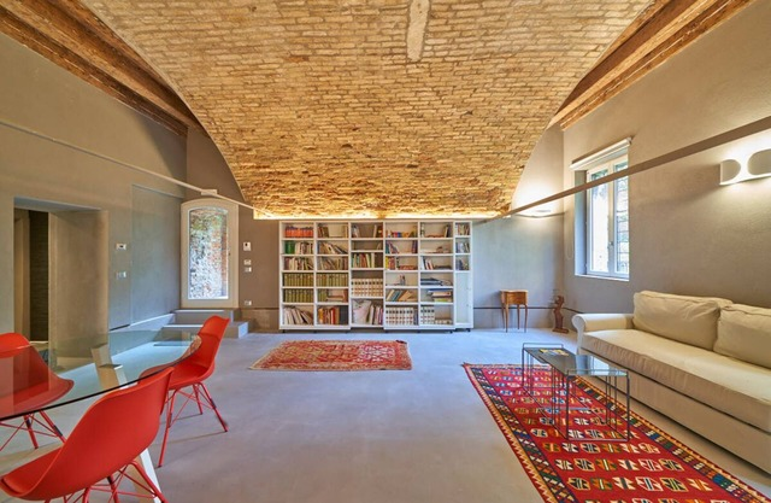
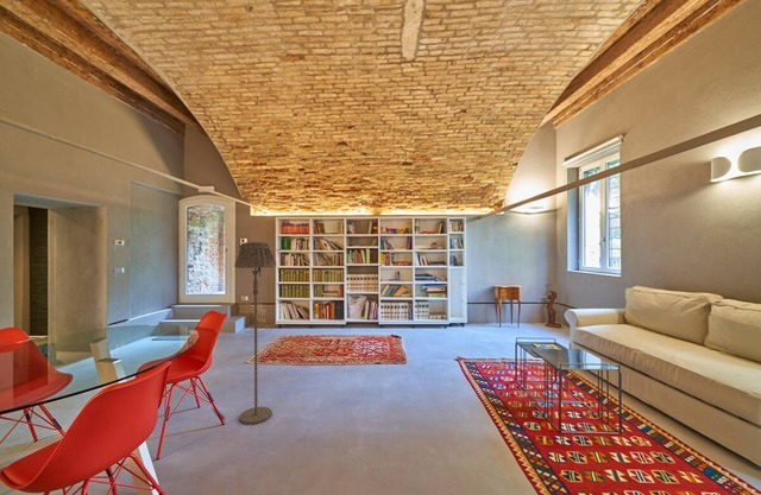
+ floor lamp [233,241,277,425]
